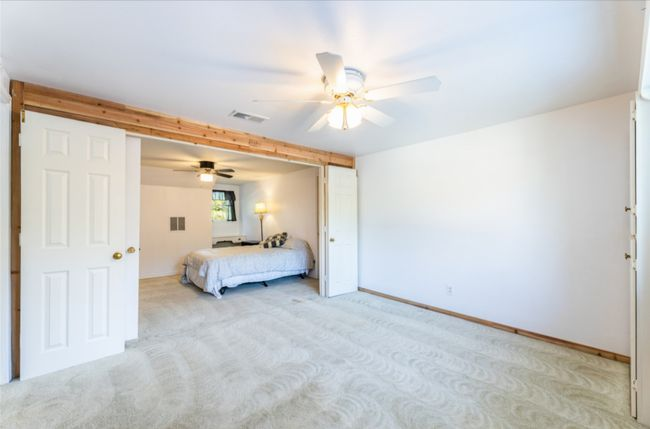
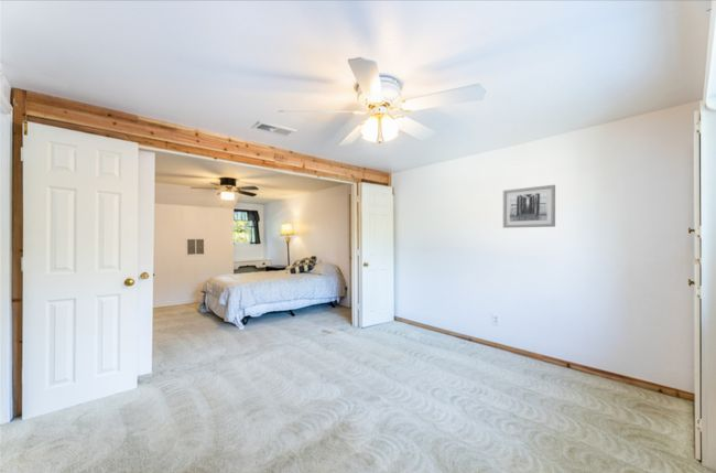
+ wall art [502,184,556,229]
